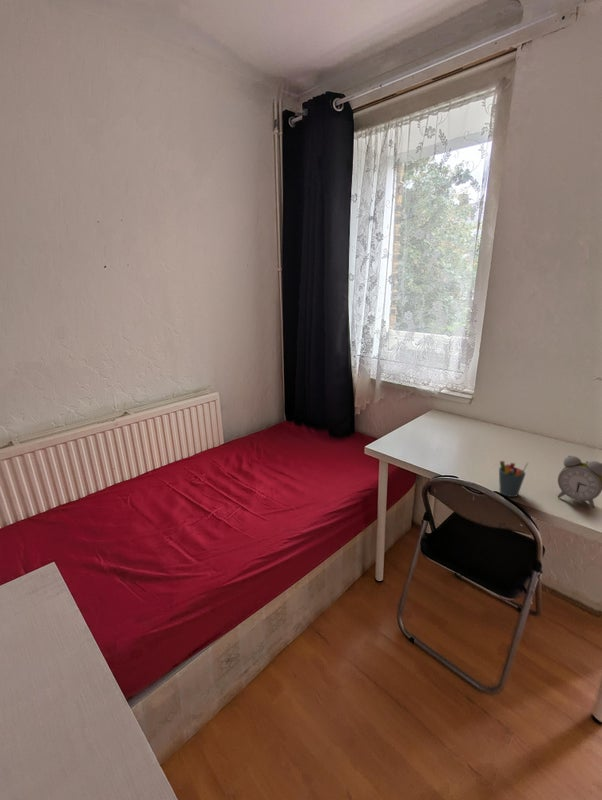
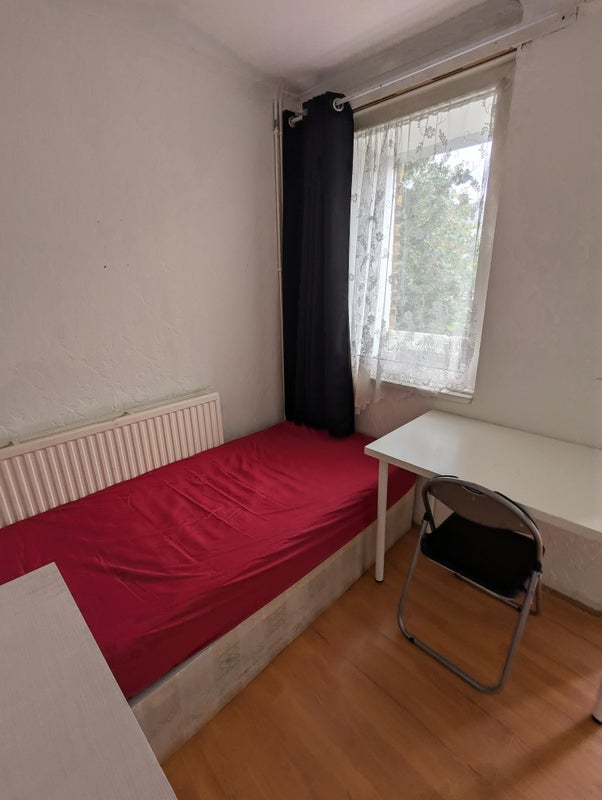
- pen holder [498,460,530,498]
- alarm clock [556,455,602,509]
